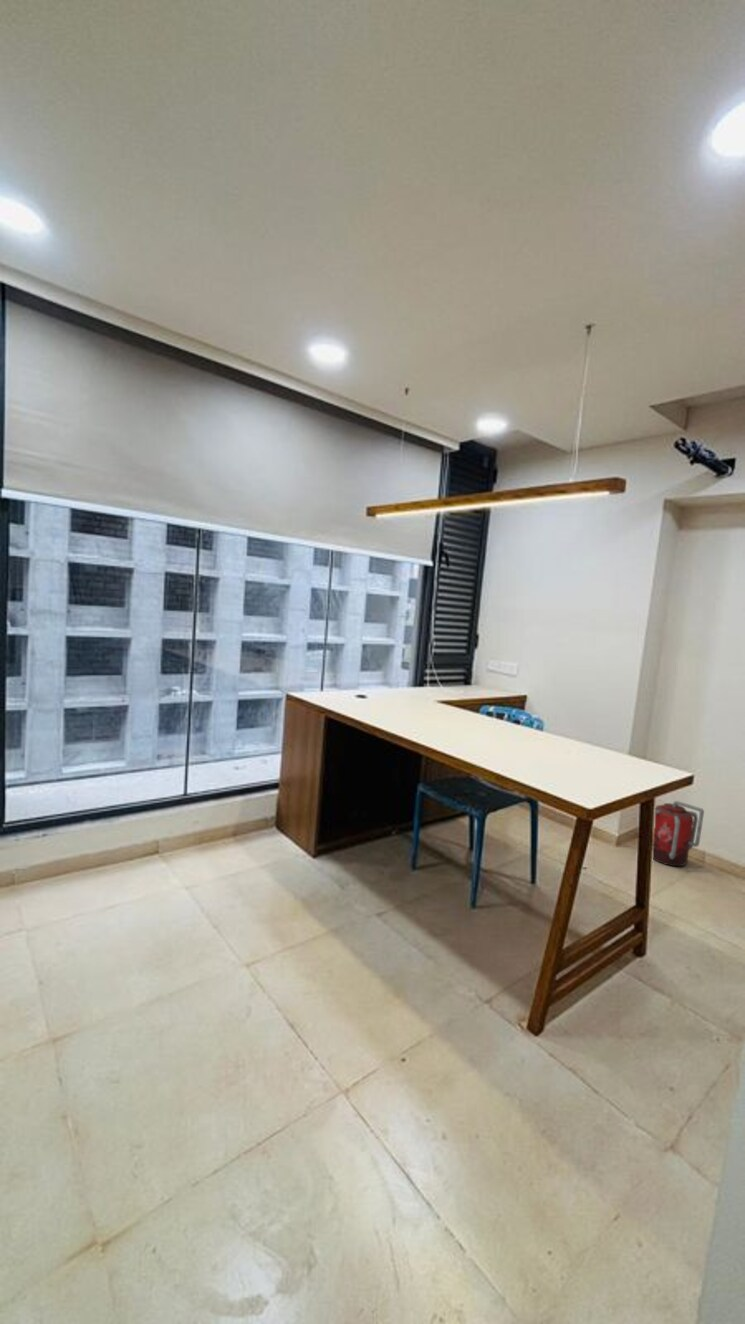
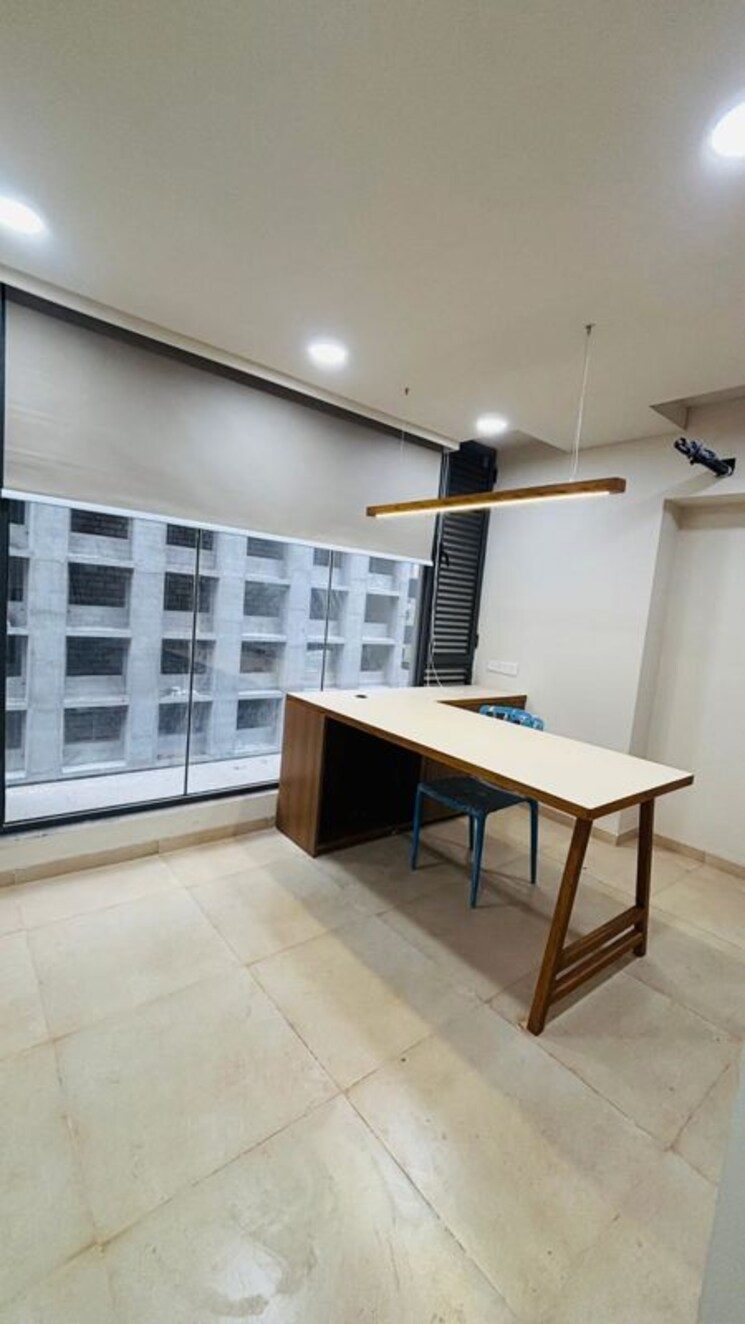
- fire extinguisher [652,800,705,867]
